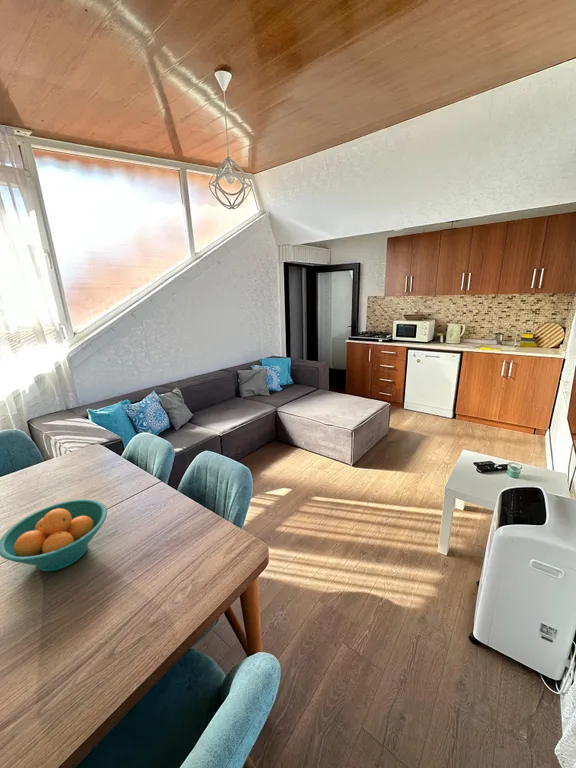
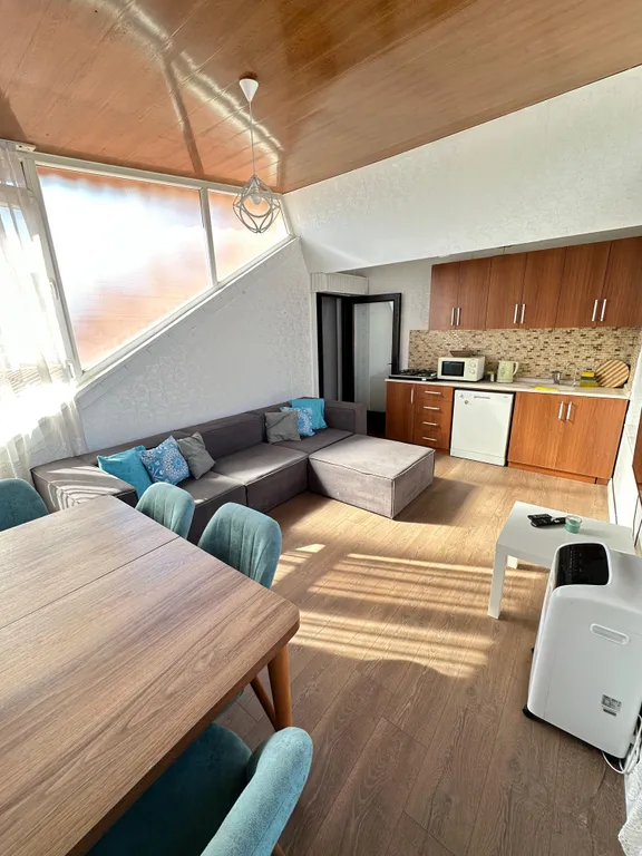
- fruit bowl [0,498,108,572]
